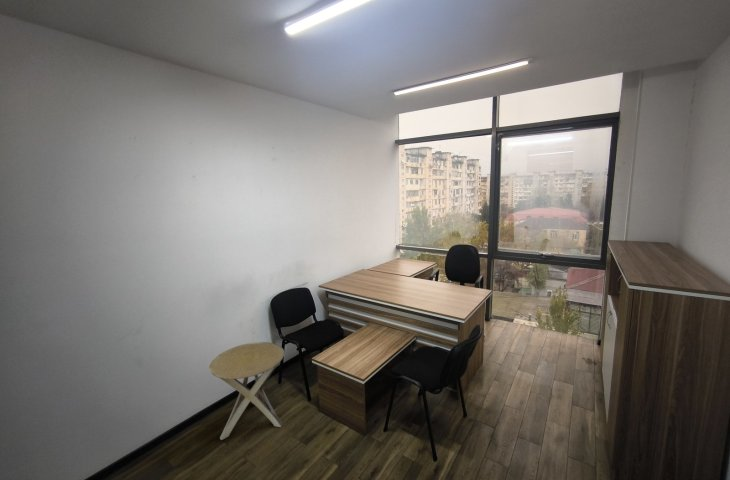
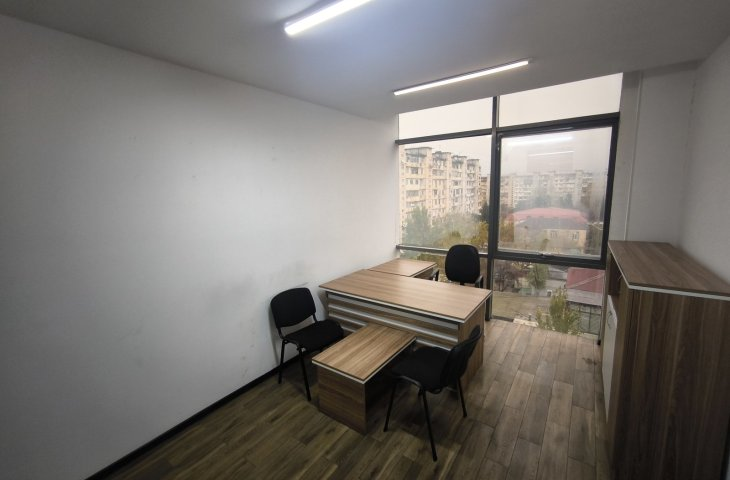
- side table [208,341,285,441]
